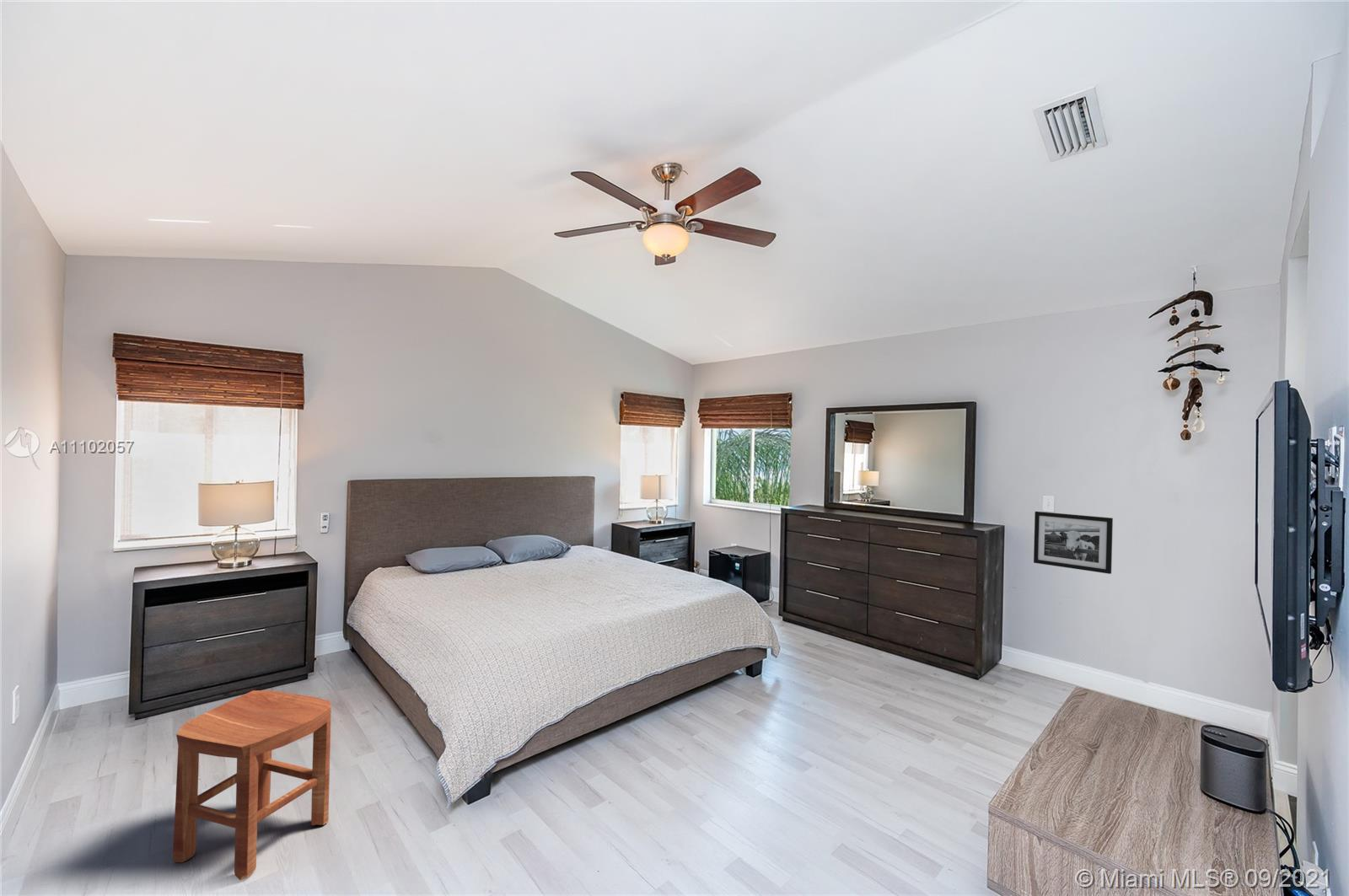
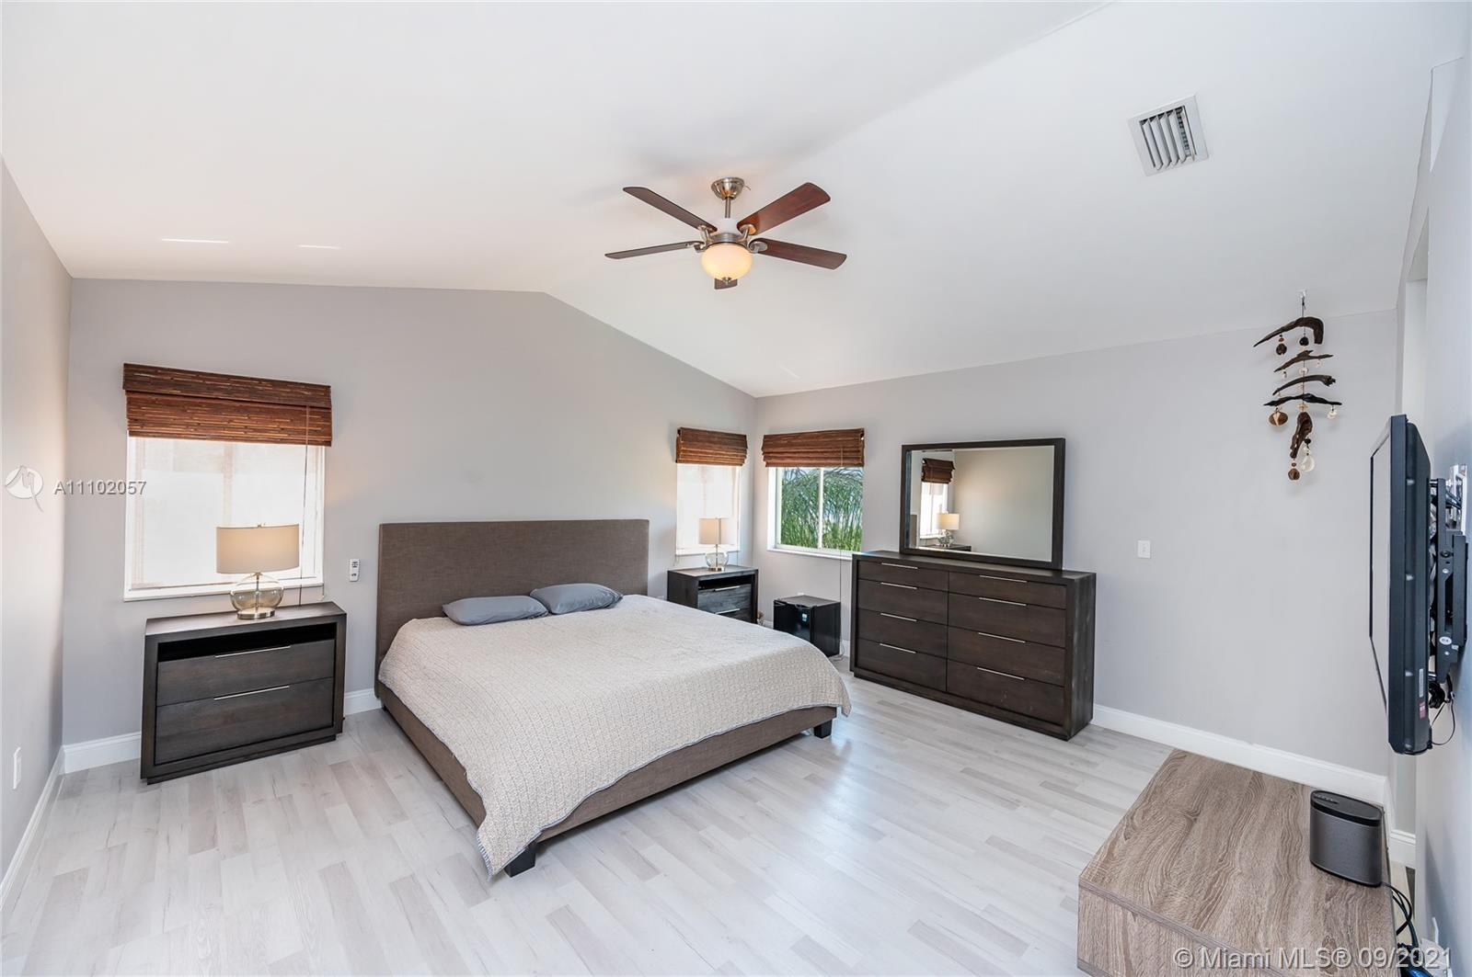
- picture frame [1033,511,1114,575]
- stool [172,689,332,881]
